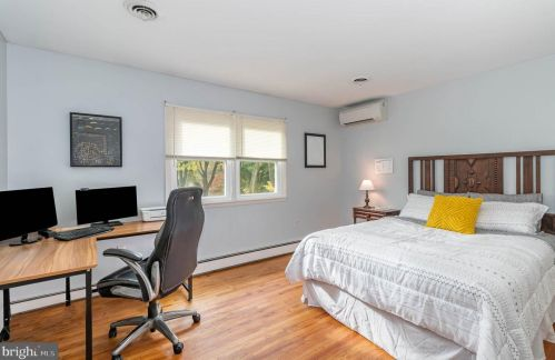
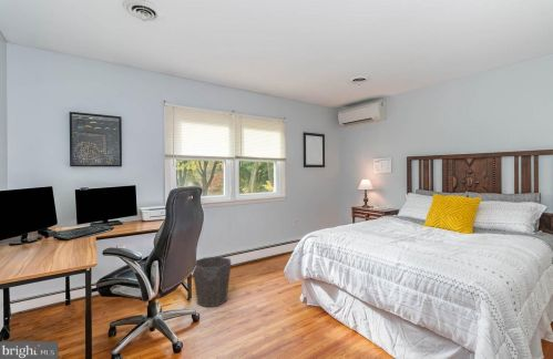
+ waste bin [192,256,233,308]
